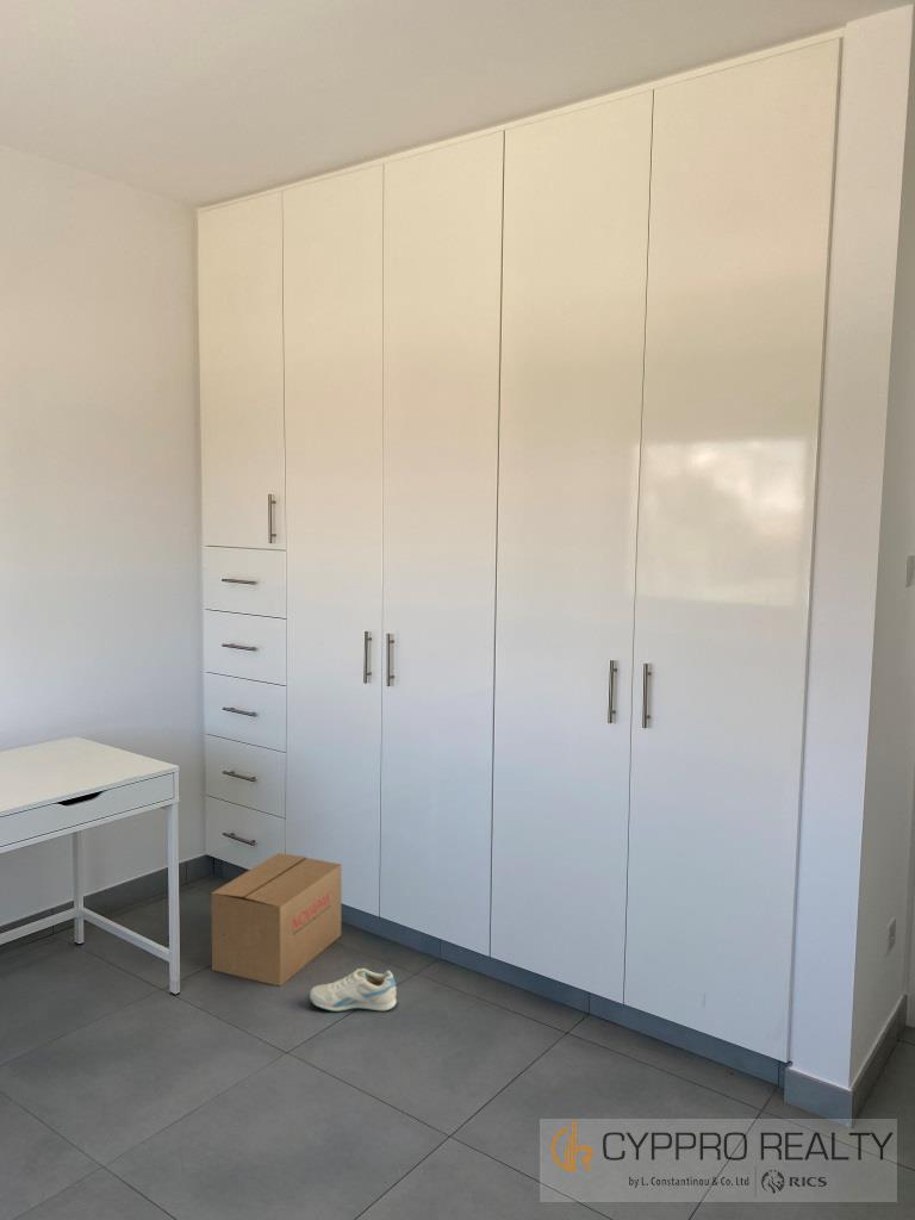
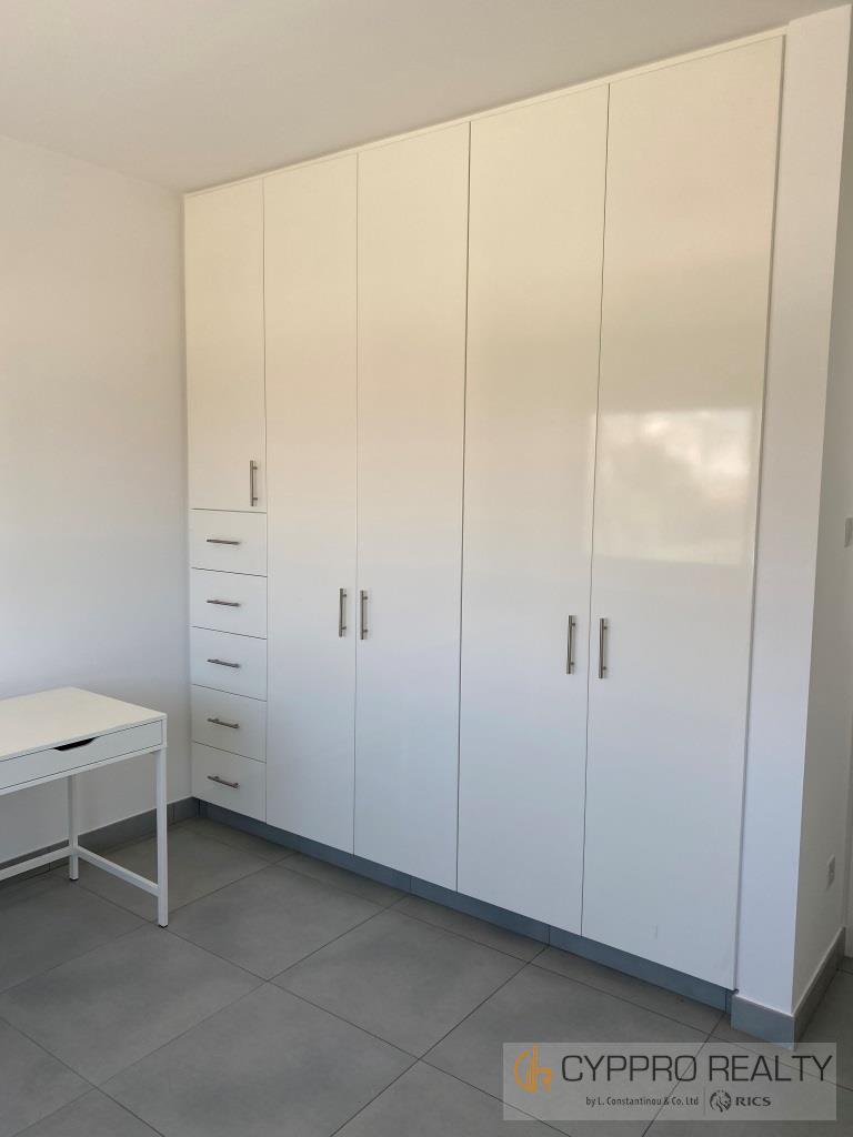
- cardboard box [210,852,343,988]
- sneaker [309,967,398,1013]
